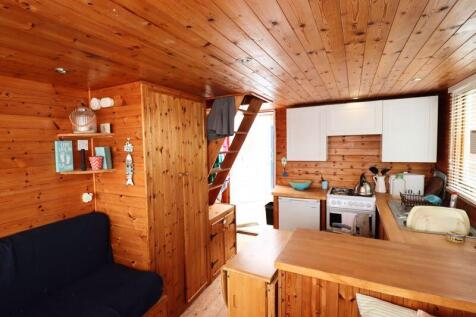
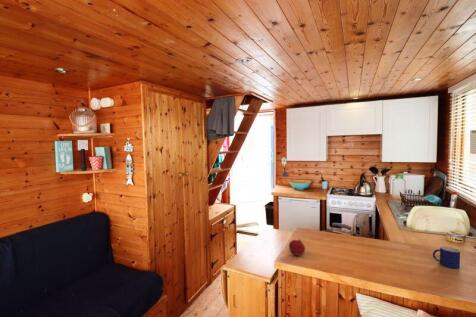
+ fruit [288,238,306,257]
+ mug [432,245,461,269]
